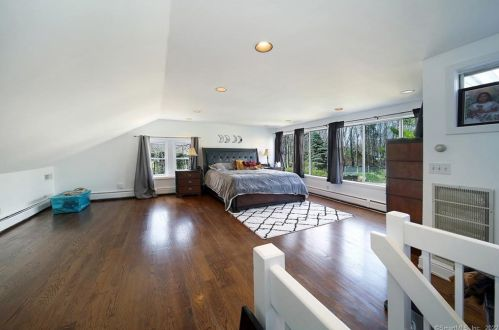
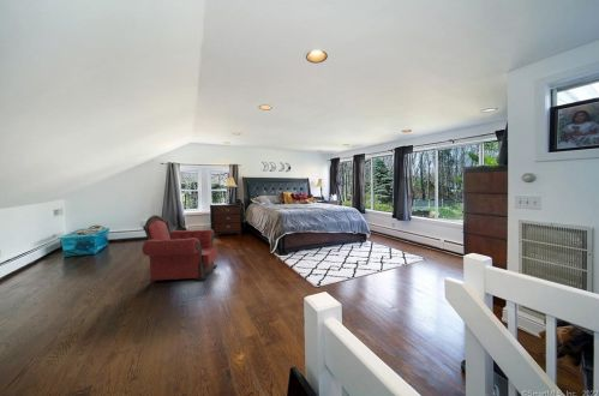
+ armchair [142,214,218,284]
